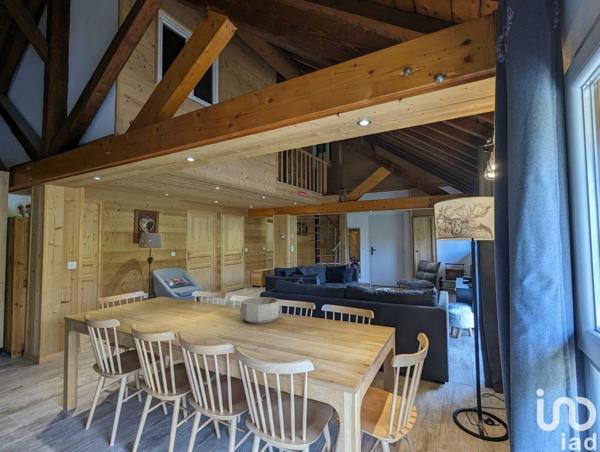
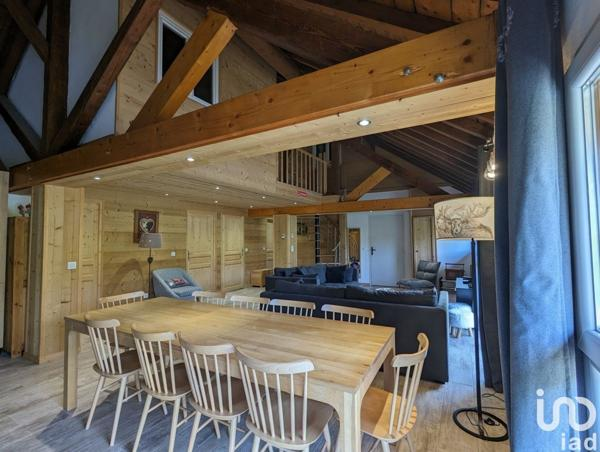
- decorative bowl [239,296,281,324]
